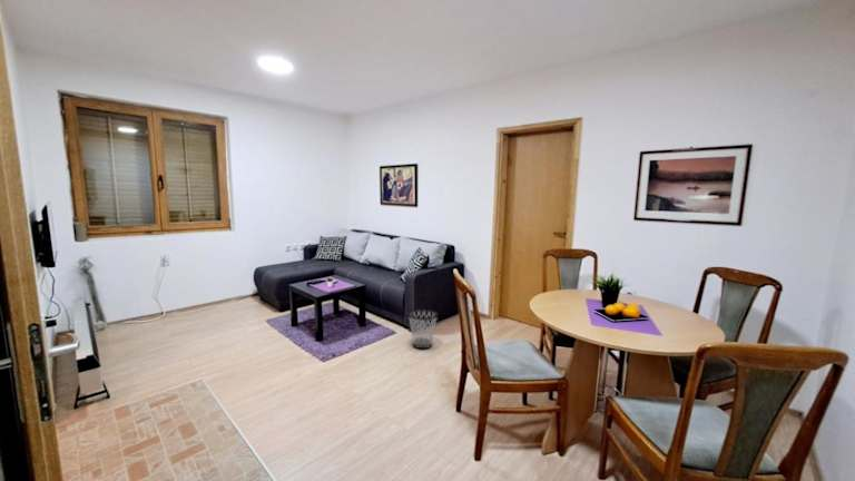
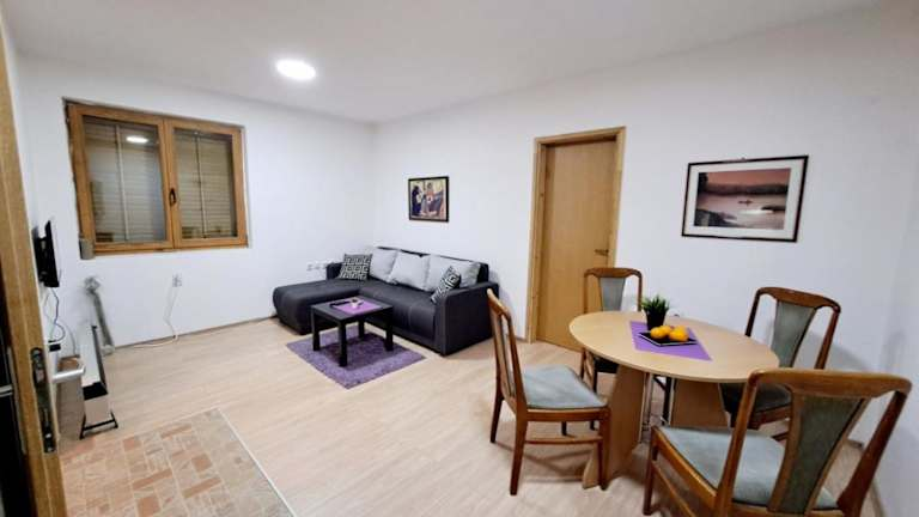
- wastebasket [407,307,439,350]
